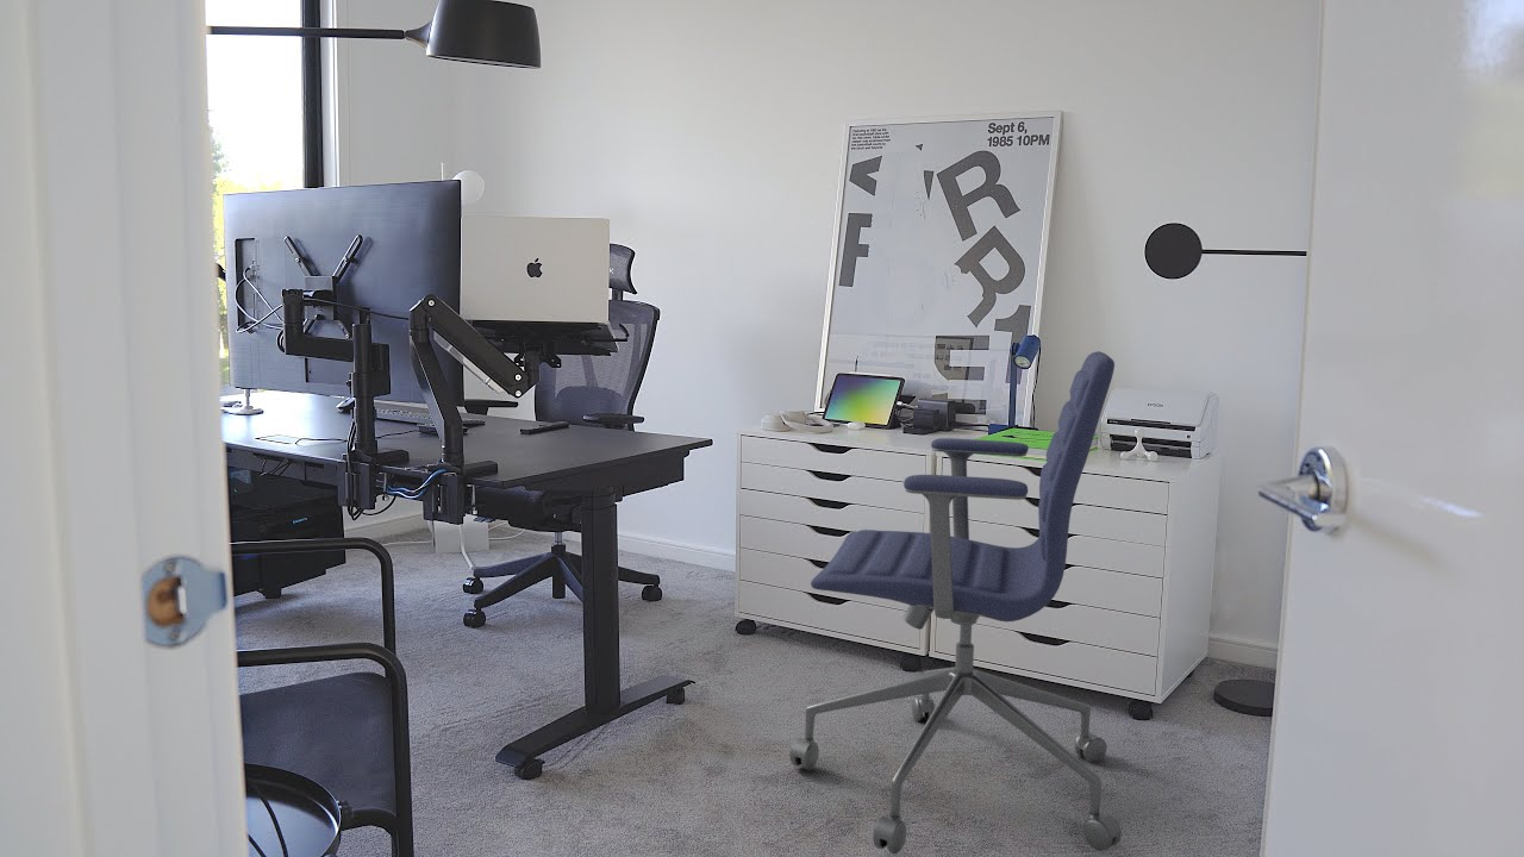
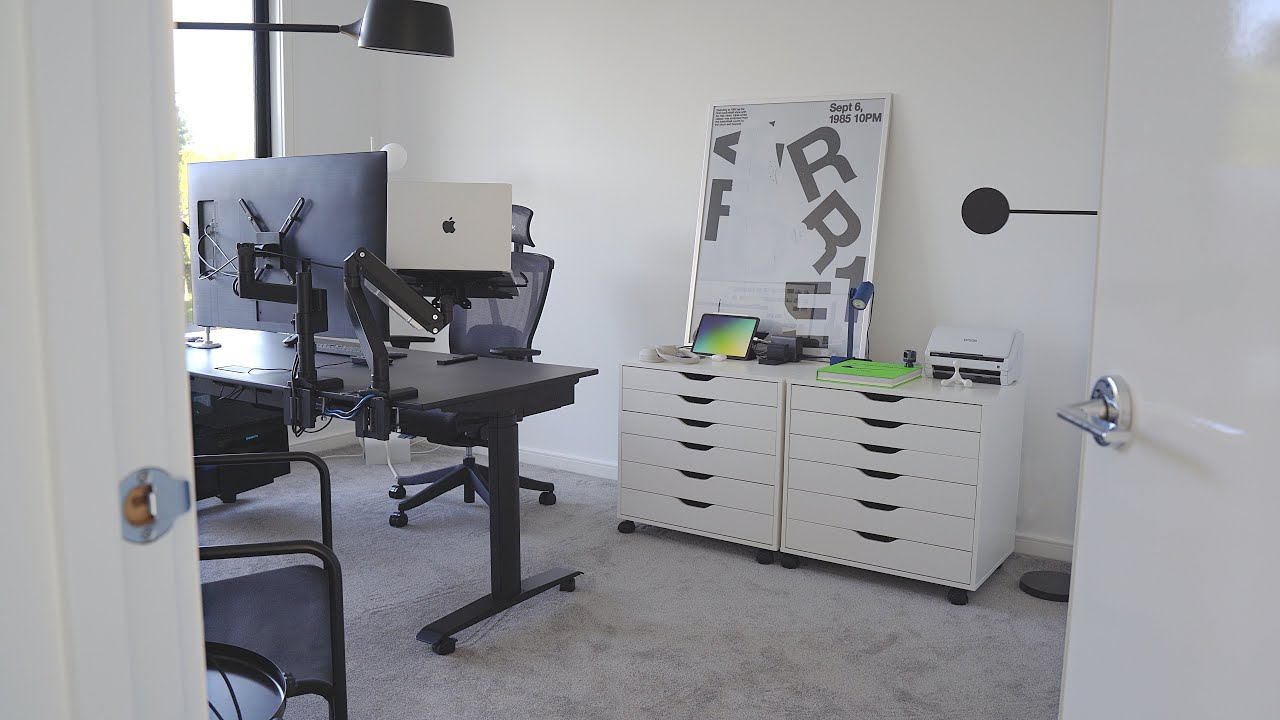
- office chair [788,350,1123,855]
